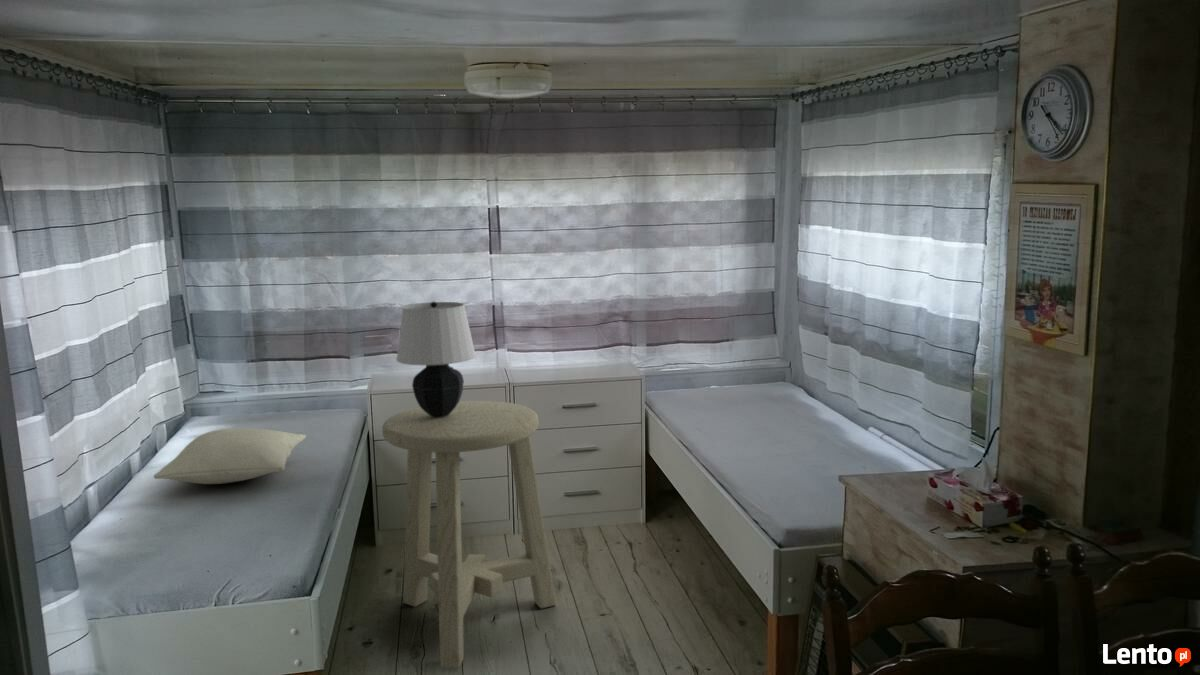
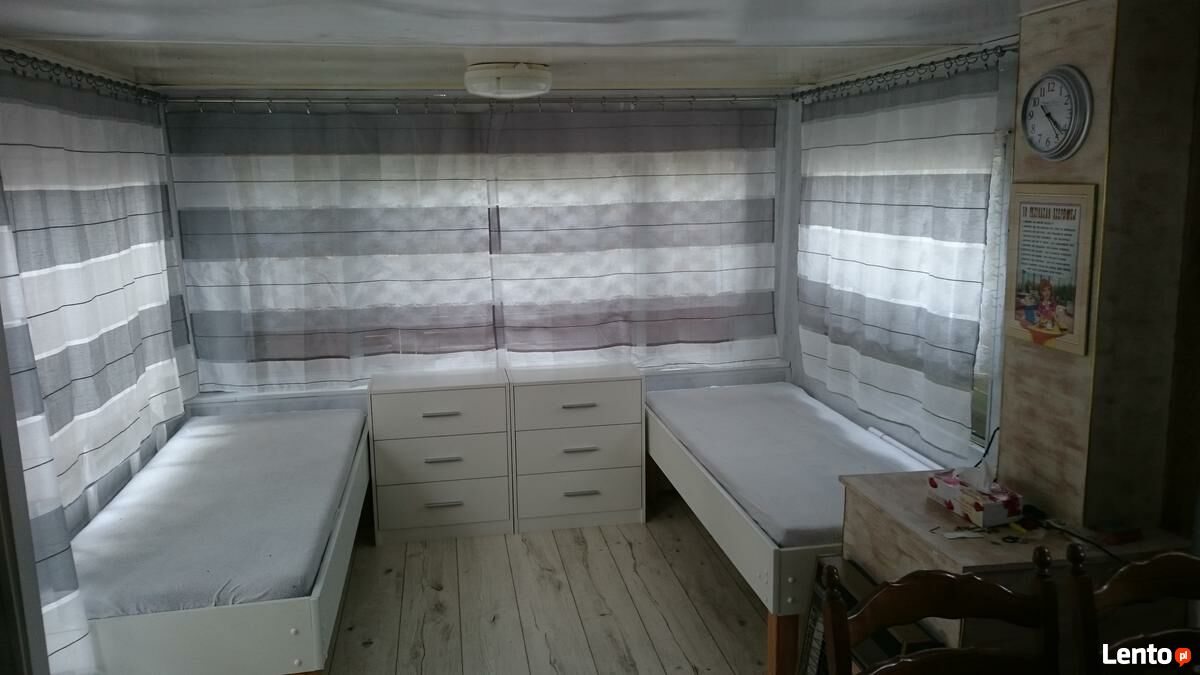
- pillow [153,428,308,485]
- stool [381,400,557,669]
- table lamp [395,301,477,417]
